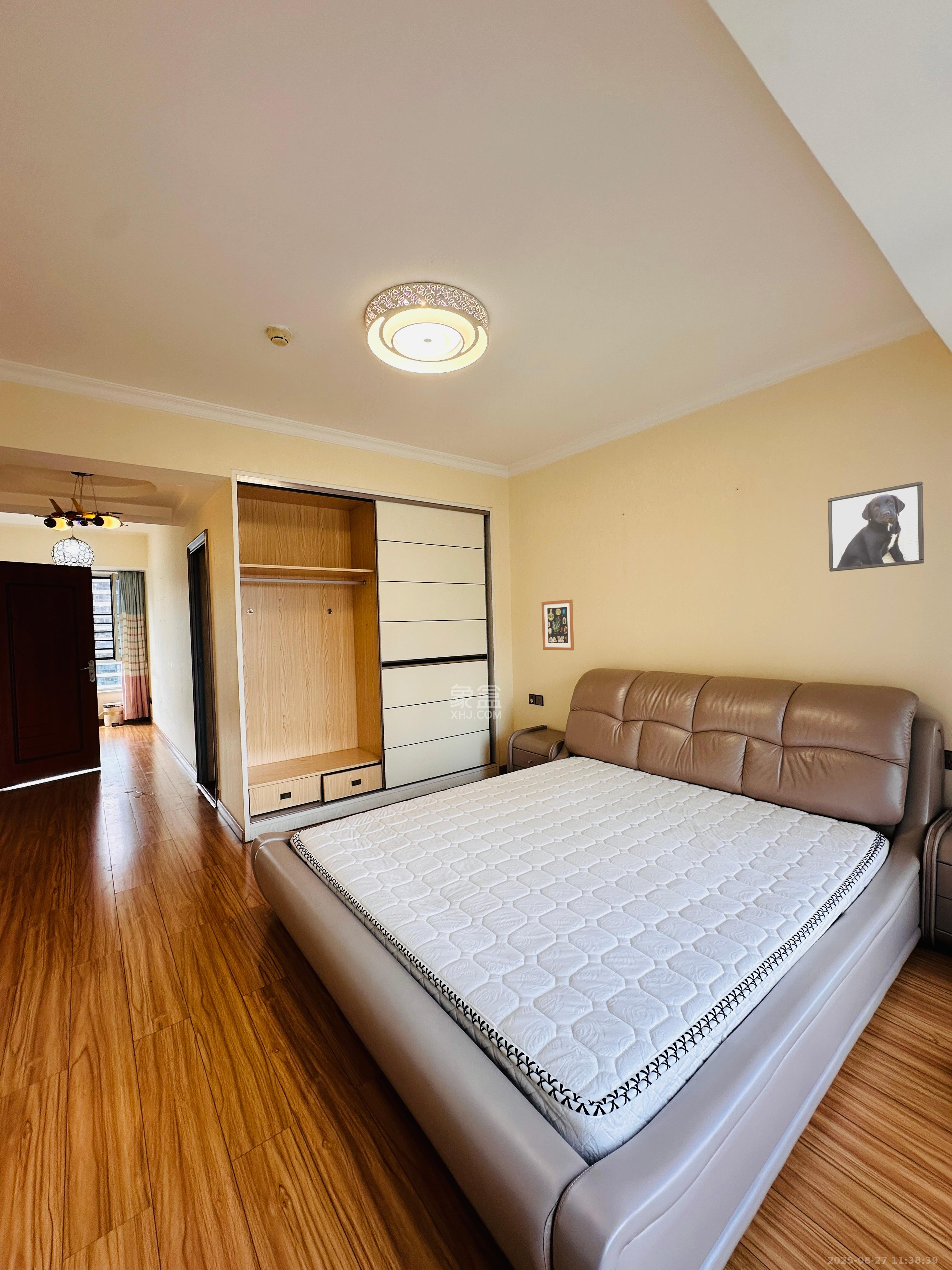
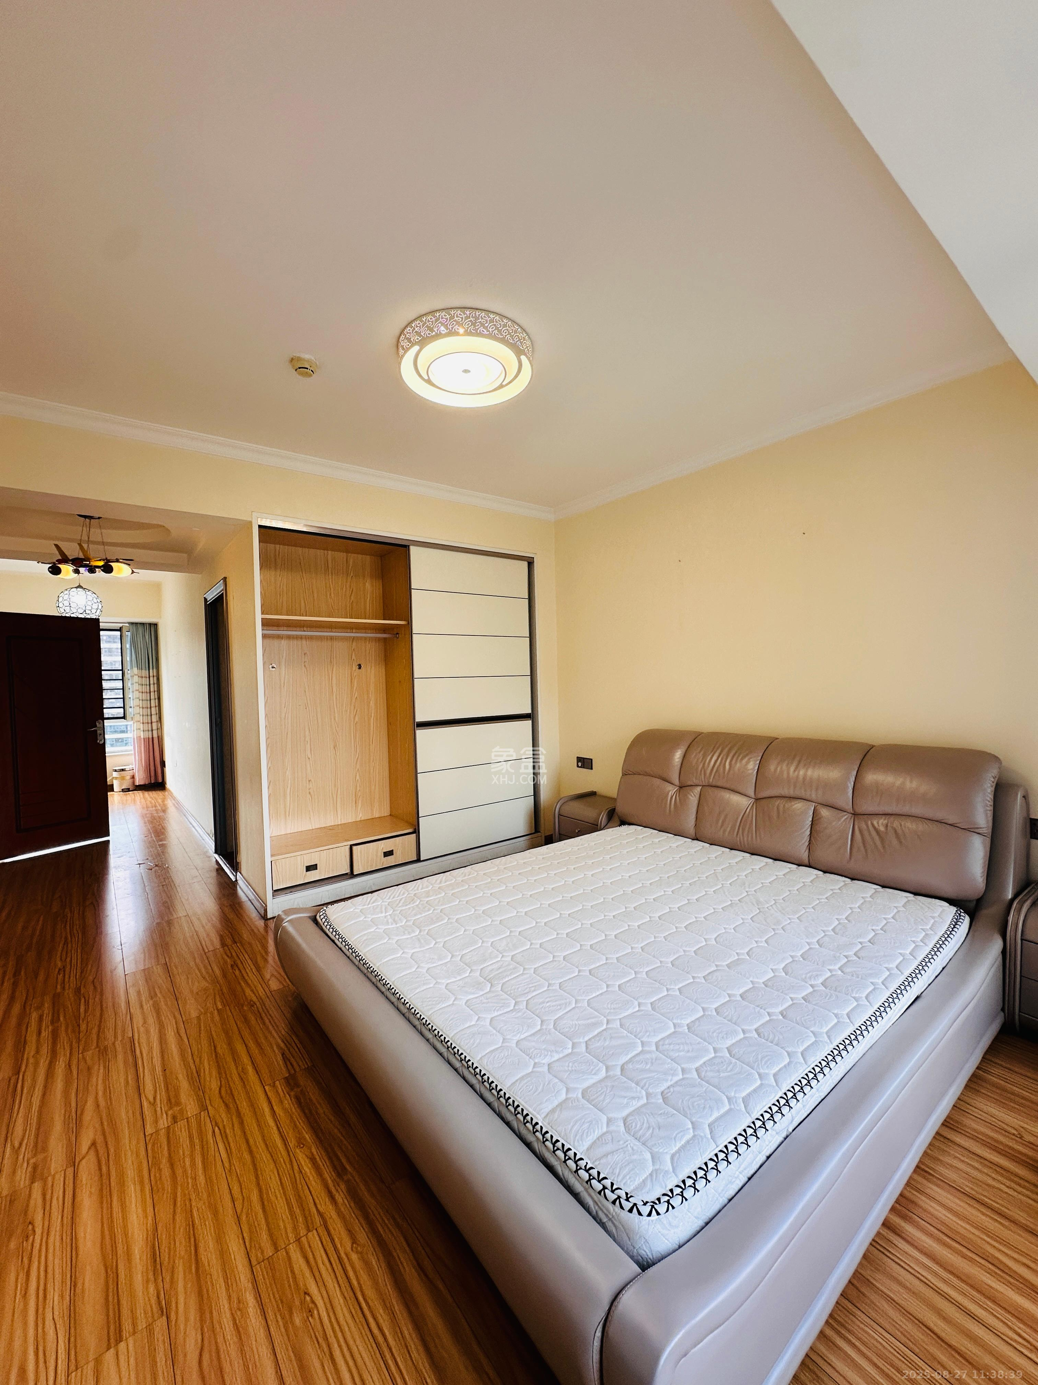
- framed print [828,481,925,572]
- wall art [541,599,574,651]
